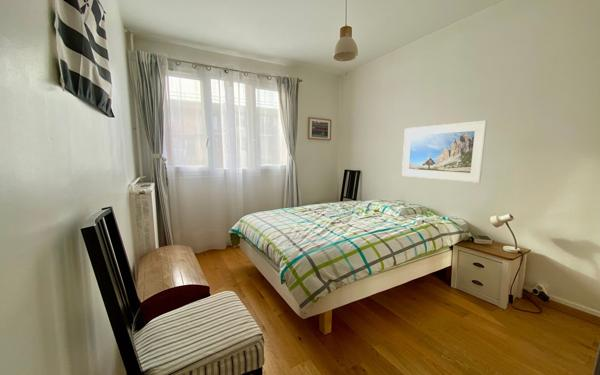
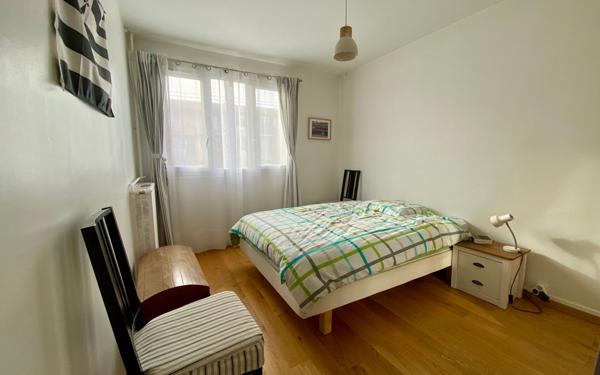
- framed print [401,119,488,184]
